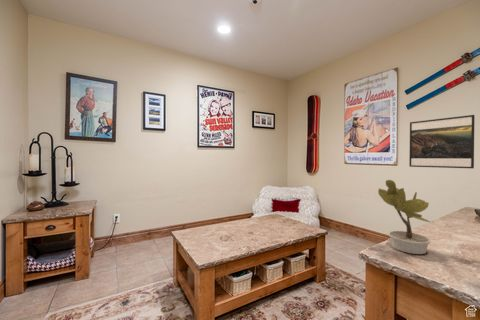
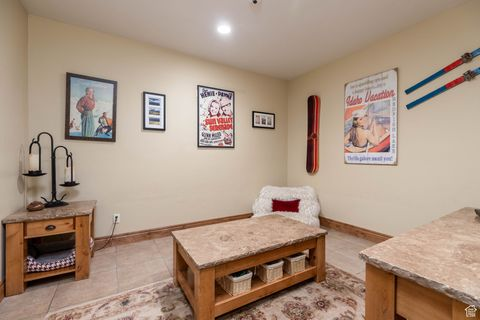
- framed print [408,114,476,169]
- potted plant [377,179,432,255]
